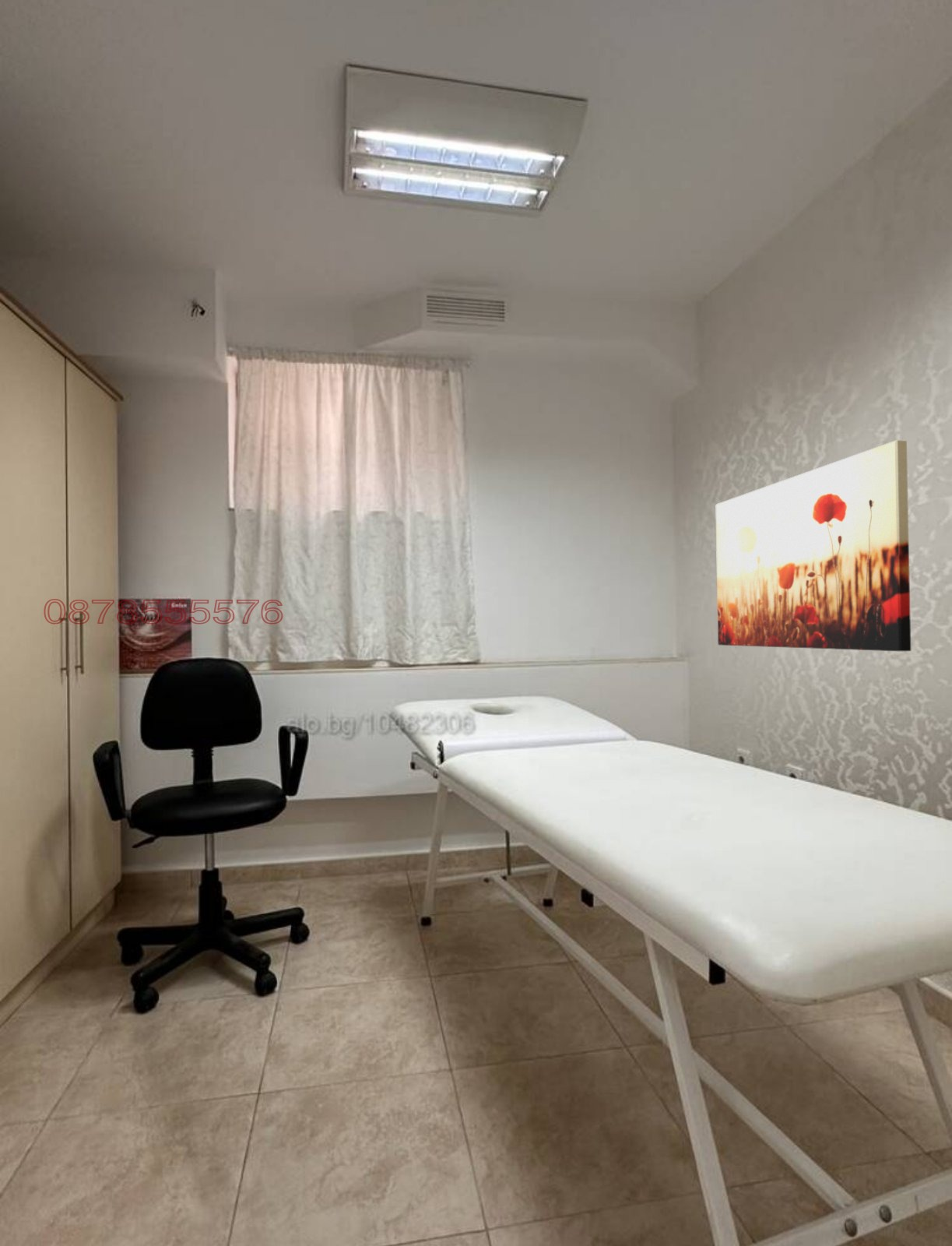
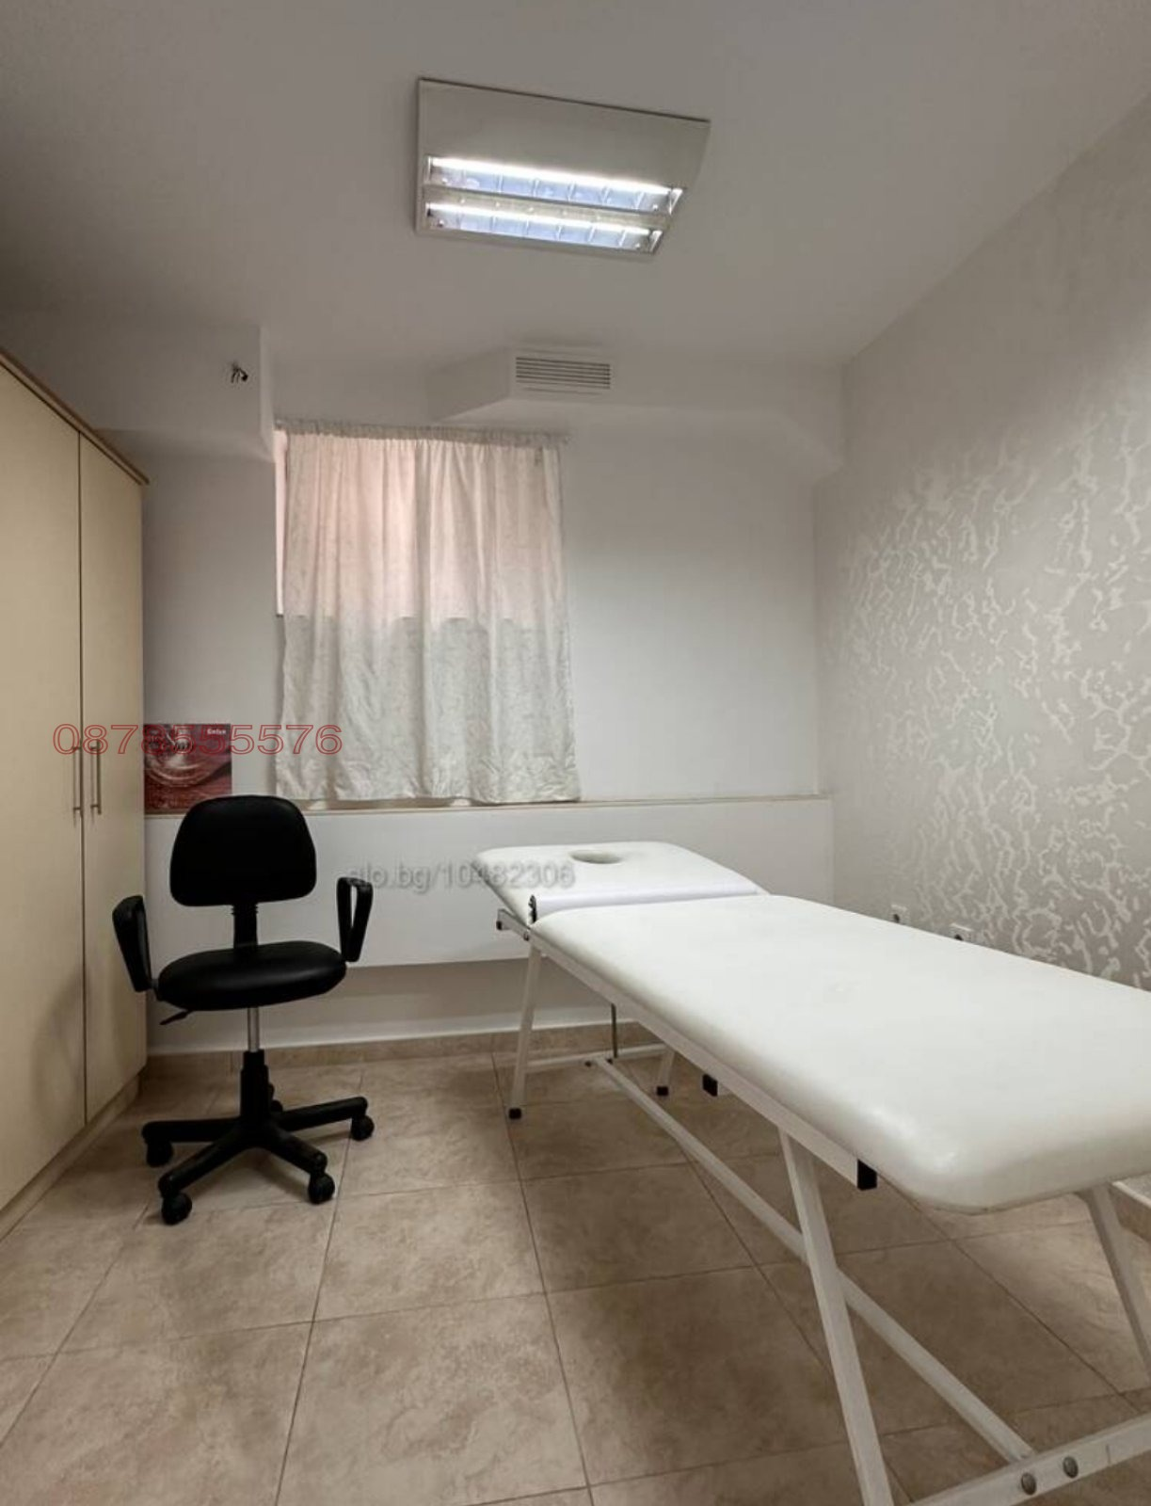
- wall art [715,439,912,652]
